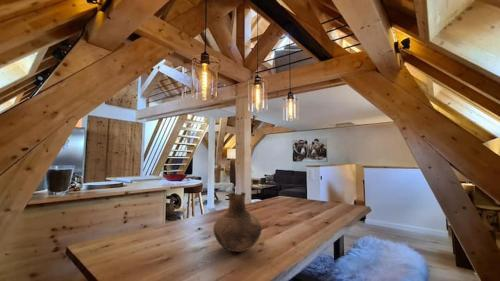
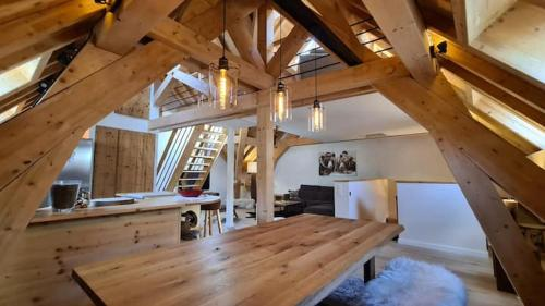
- vase [212,191,263,253]
